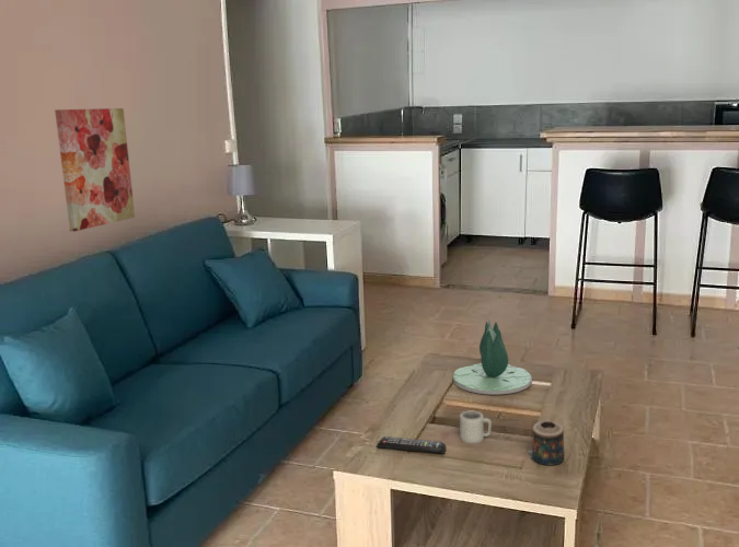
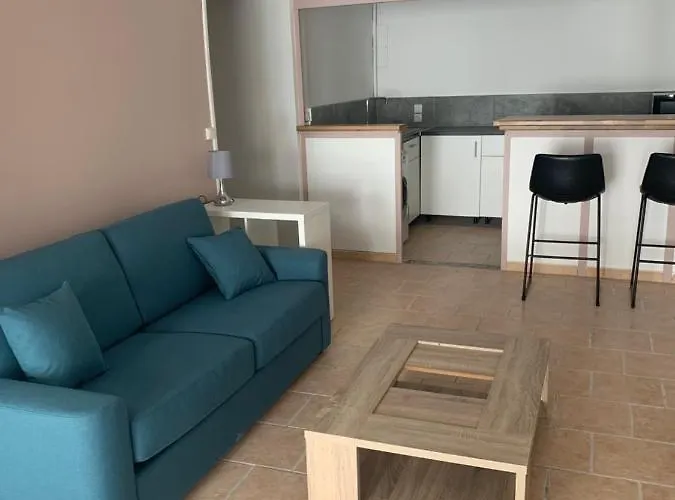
- wall art [54,107,136,232]
- candle [527,420,565,466]
- remote control [376,435,448,455]
- cup [459,410,493,444]
- succulent plant [452,318,533,396]
